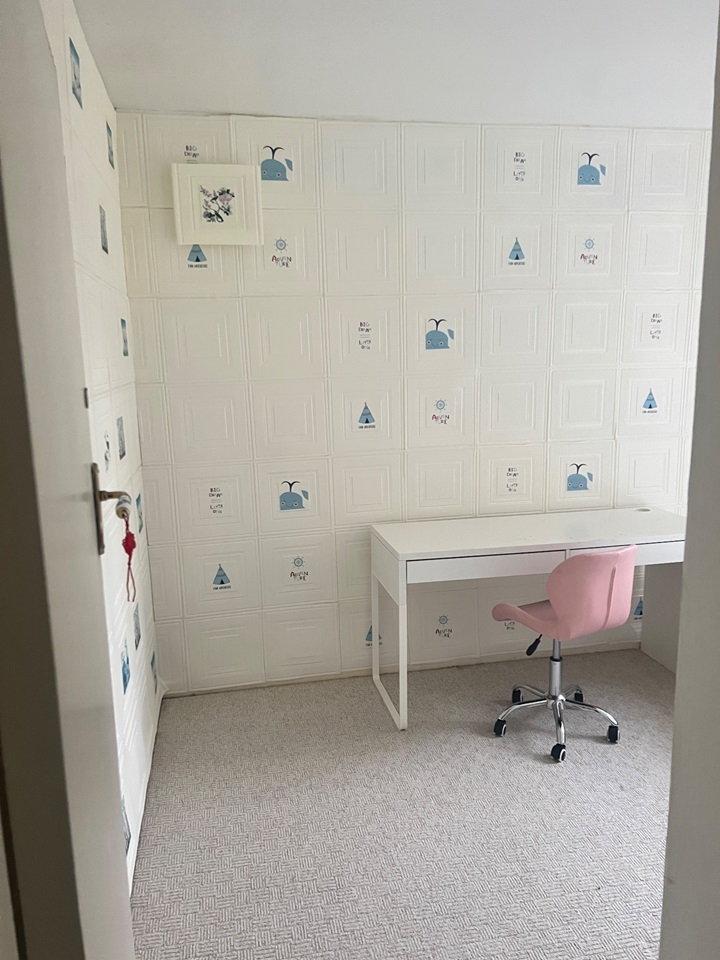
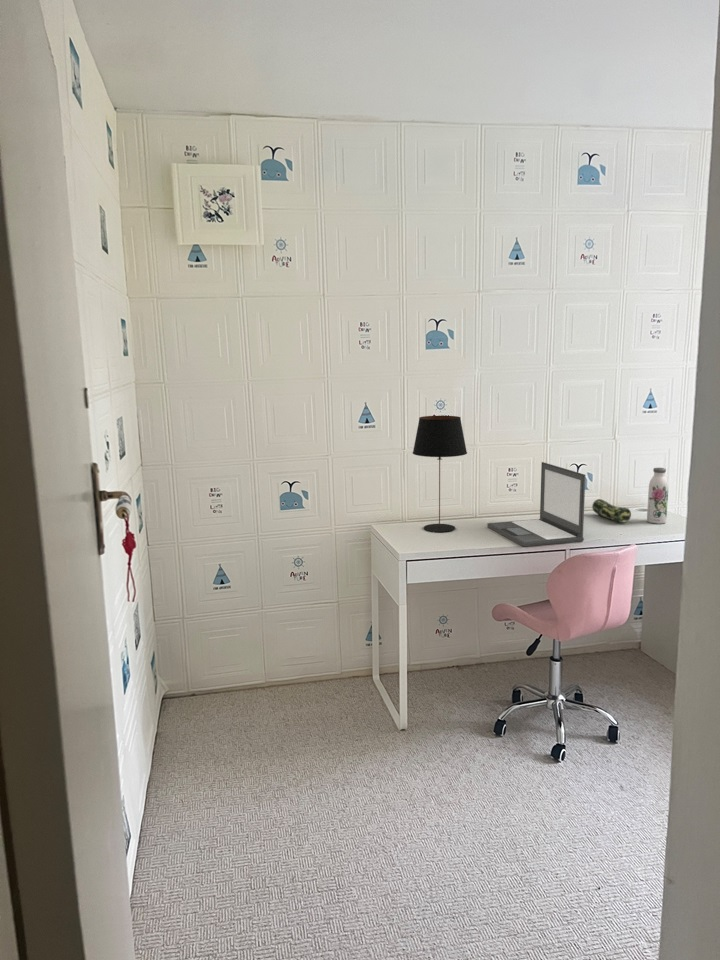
+ water bottle [646,467,669,525]
+ laptop [486,461,586,548]
+ pencil case [591,498,632,524]
+ table lamp [412,415,468,533]
